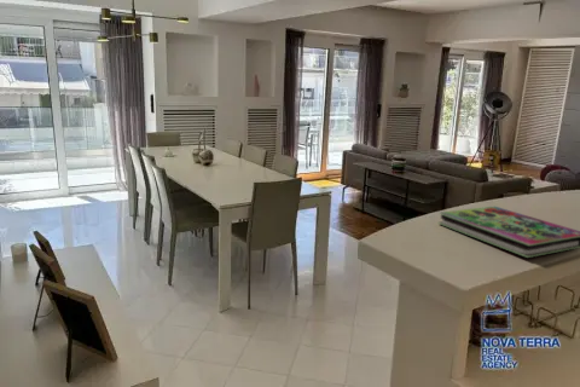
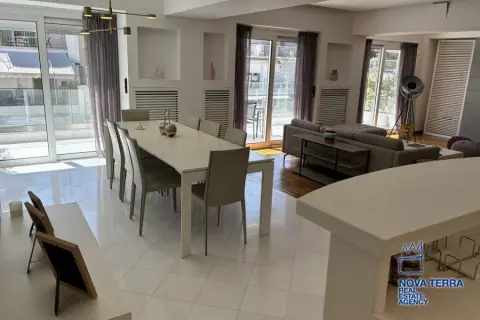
- book [436,206,580,259]
